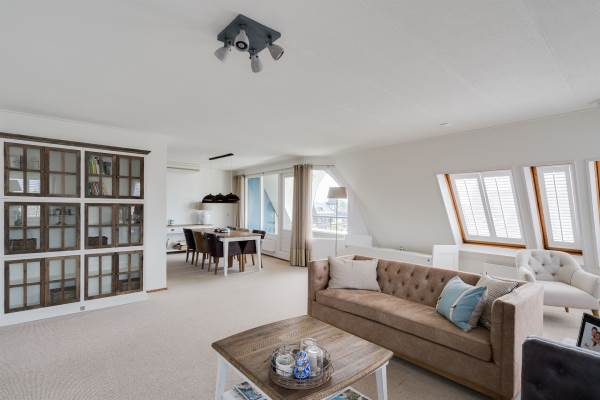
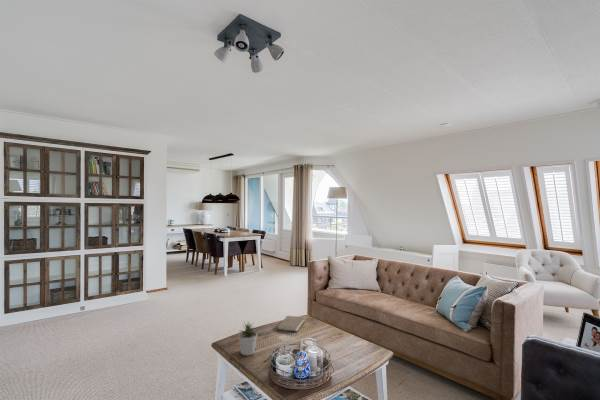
+ potted plant [237,321,260,357]
+ book [276,315,306,333]
